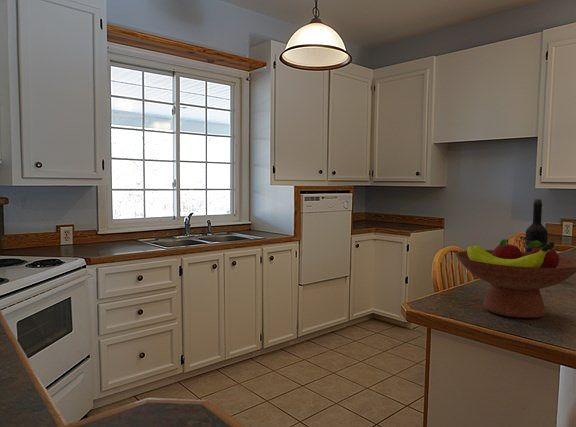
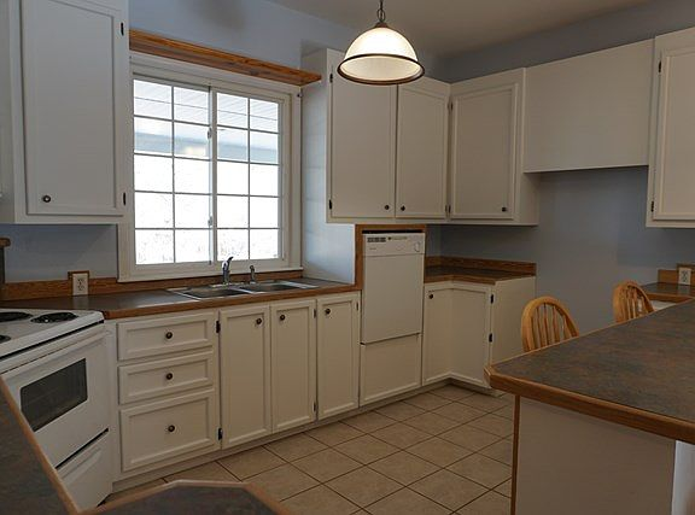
- wine bottle [524,198,549,252]
- fruit bowl [454,238,576,319]
